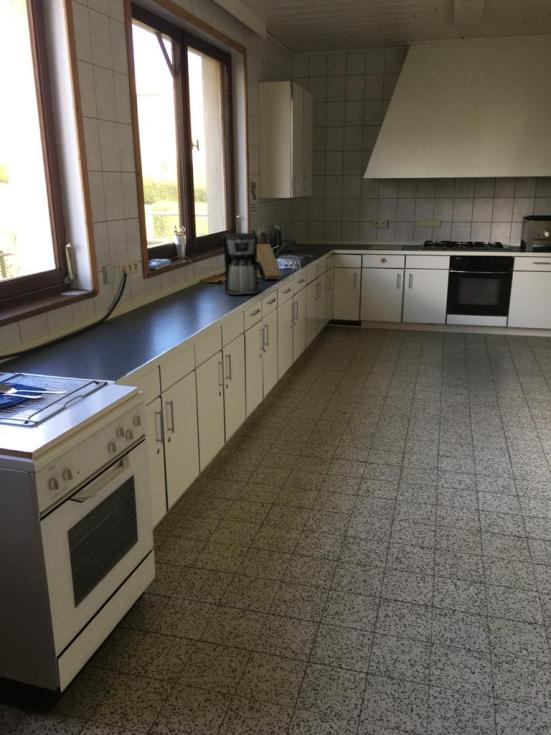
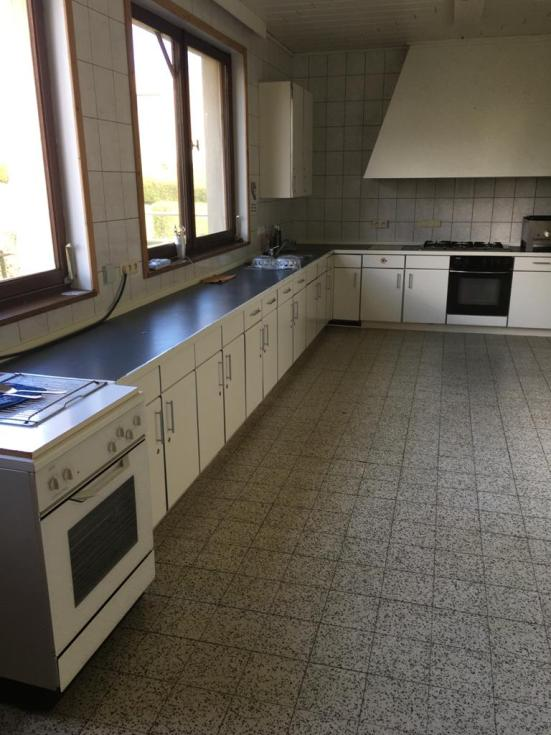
- coffee maker [221,232,267,296]
- knife block [251,229,282,281]
